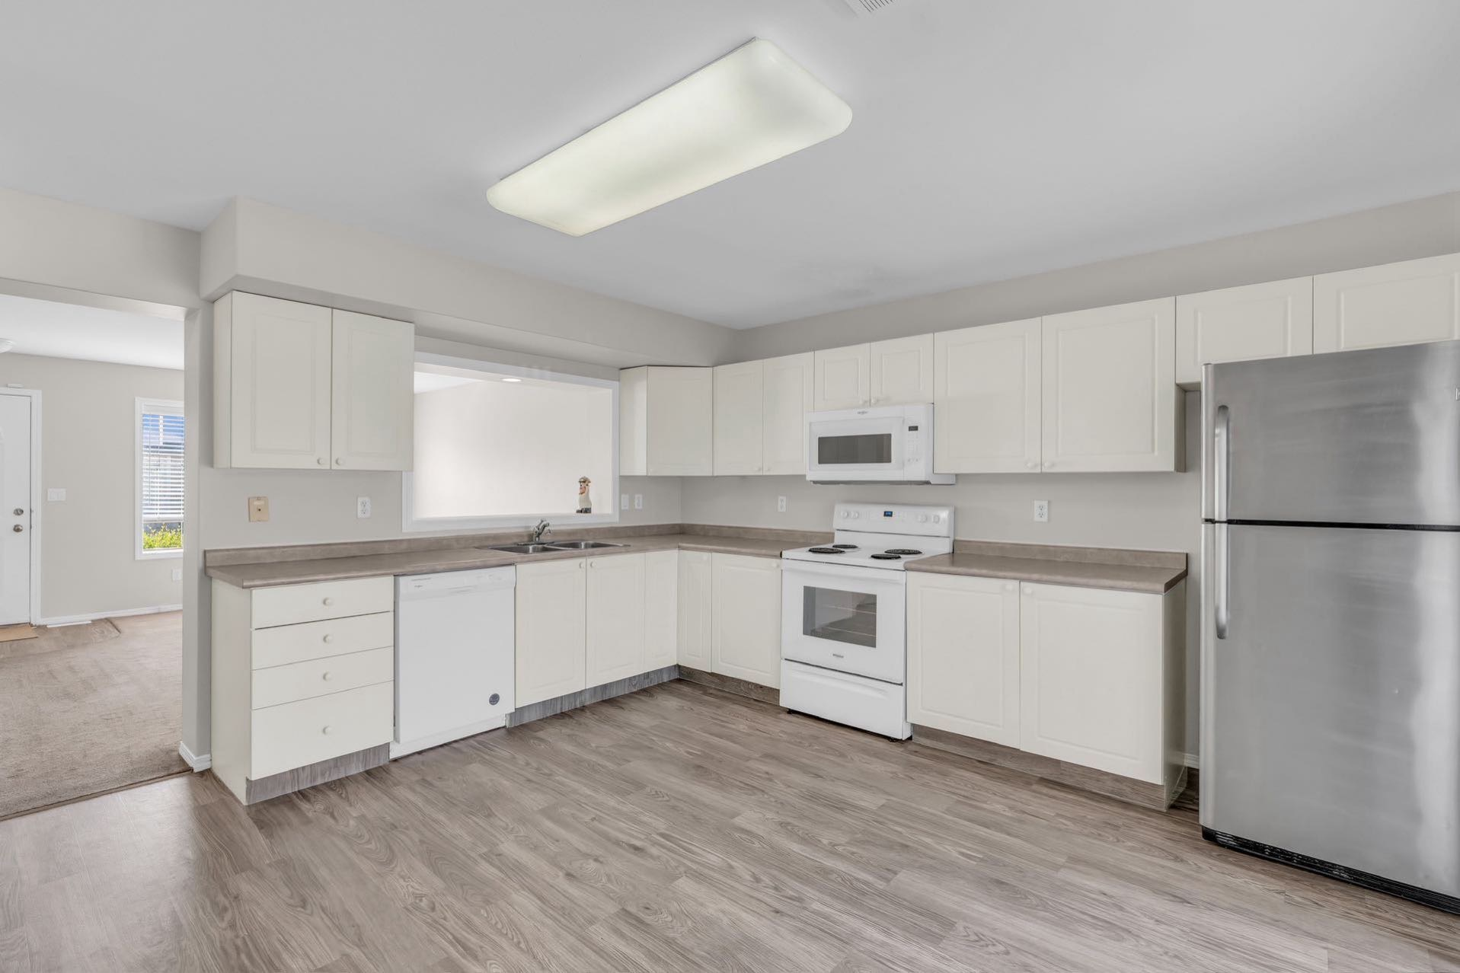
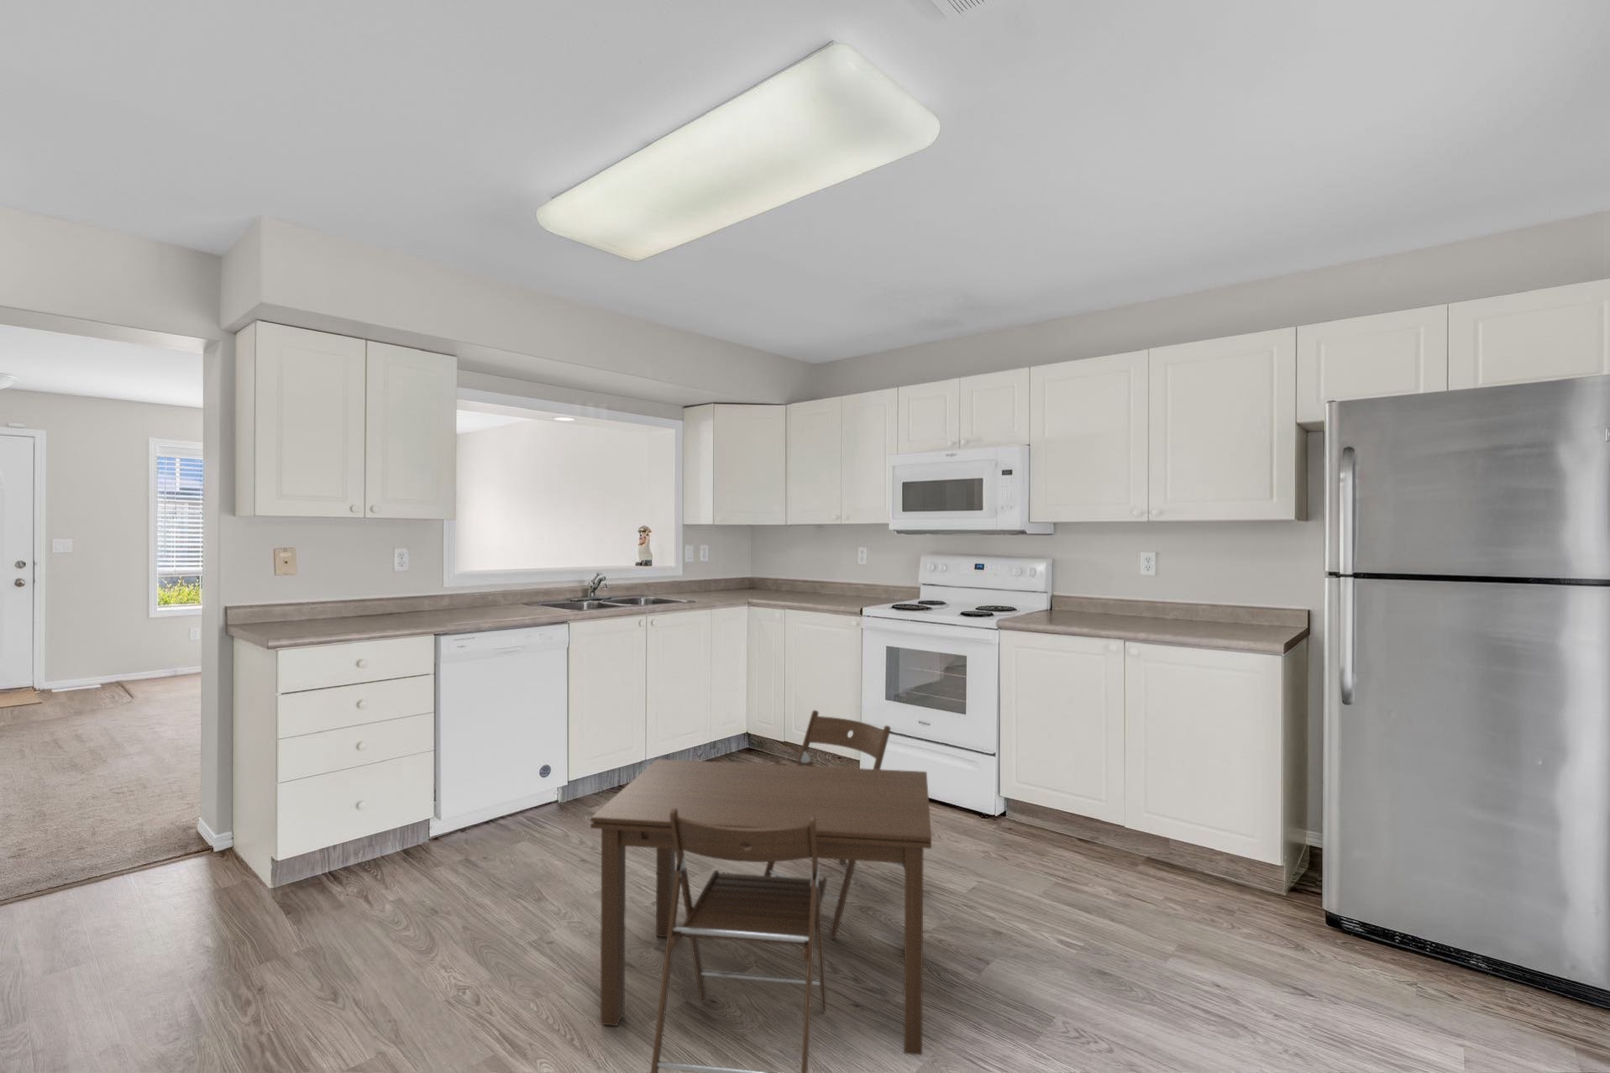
+ dining table [589,709,932,1073]
